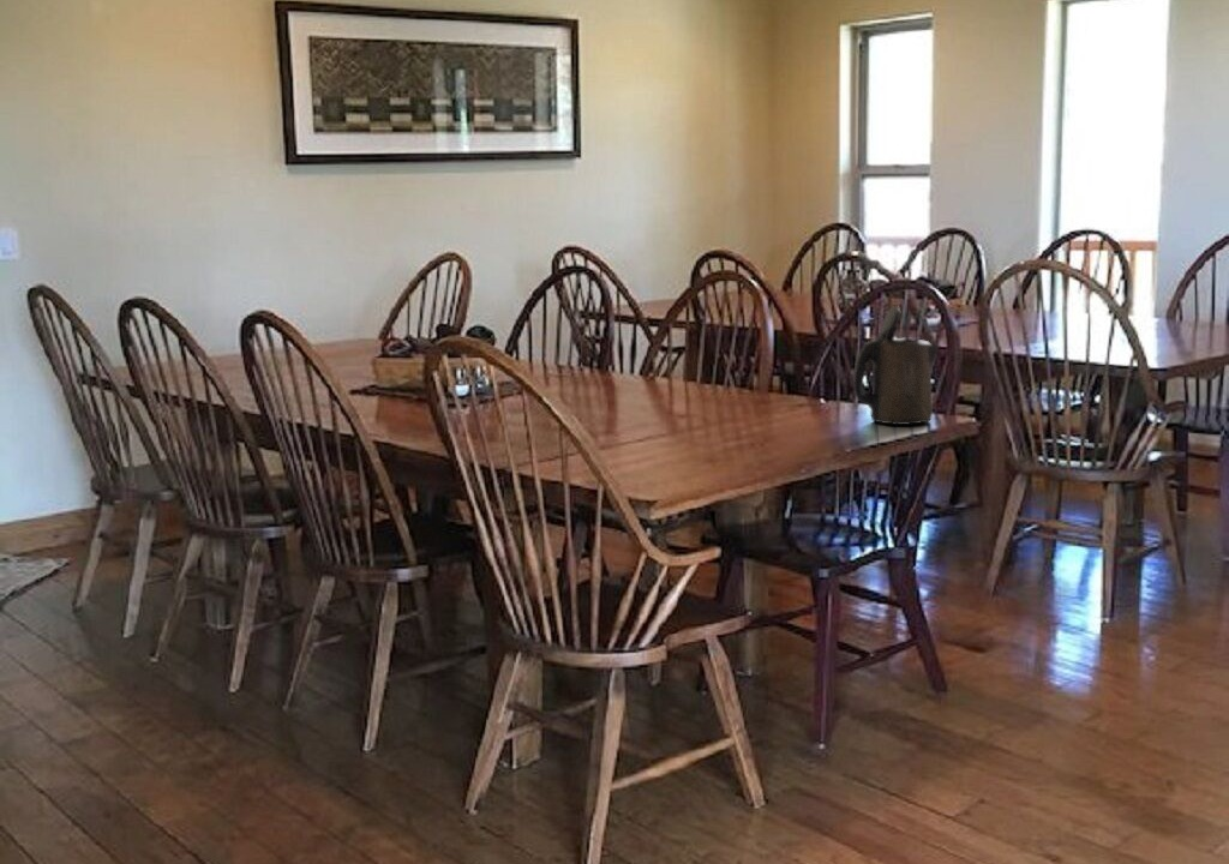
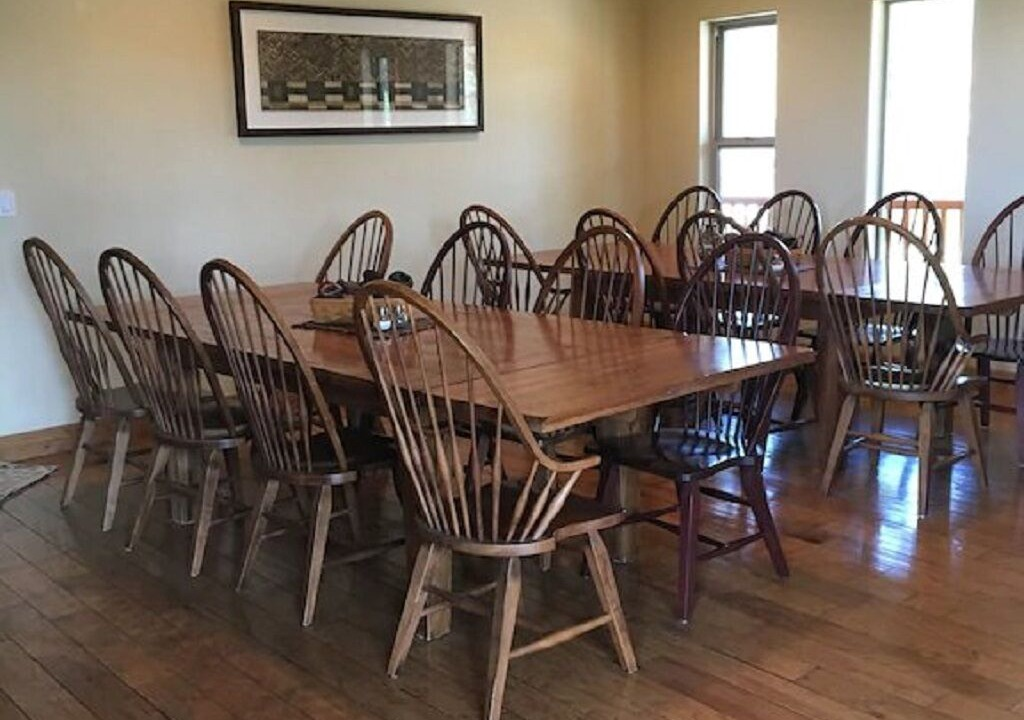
- electric kettle [851,304,940,426]
